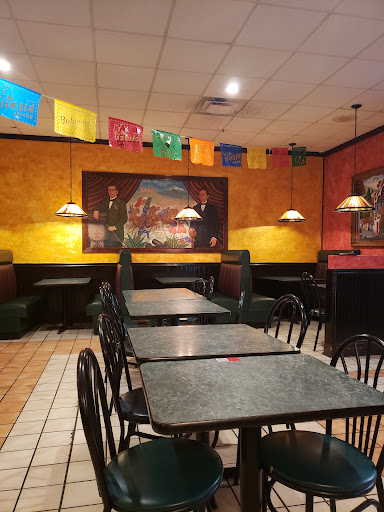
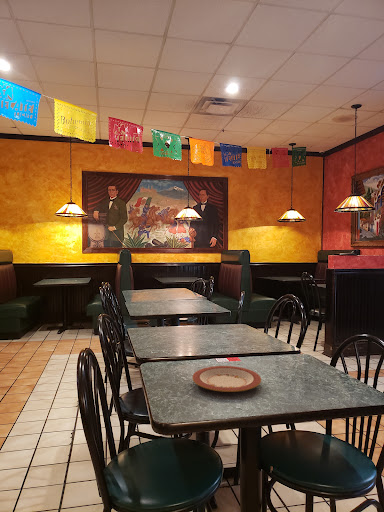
+ plate [191,365,262,393]
